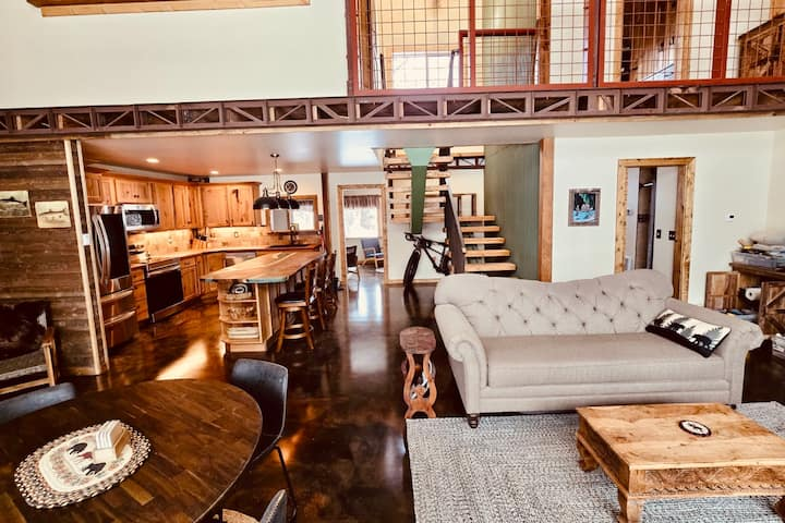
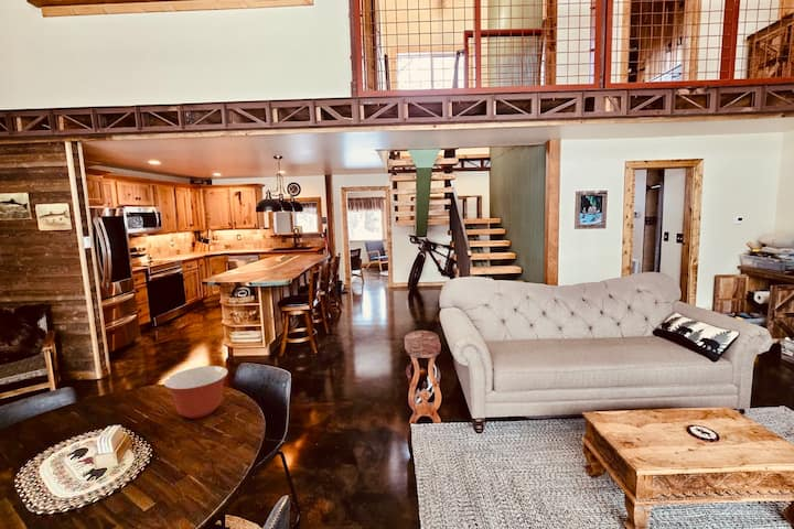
+ mixing bowl [163,365,229,419]
